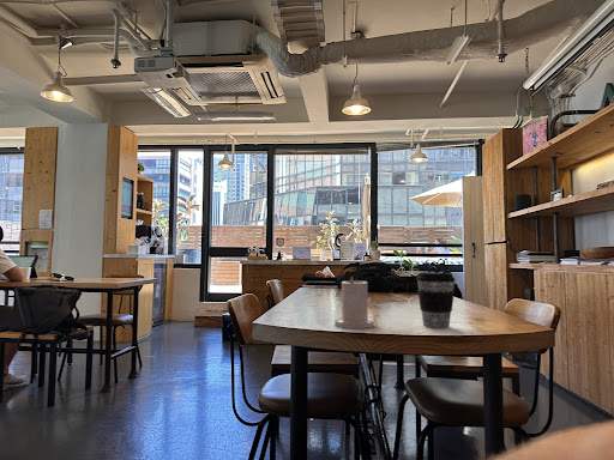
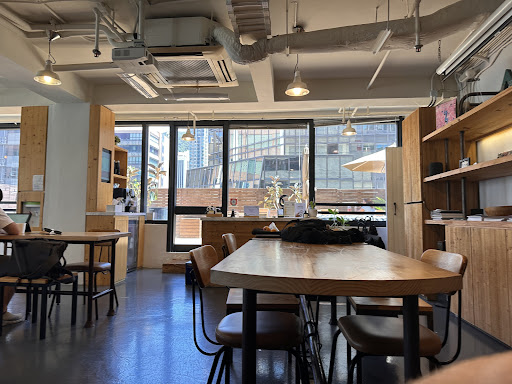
- candle [333,276,375,329]
- coffee cup [415,271,457,329]
